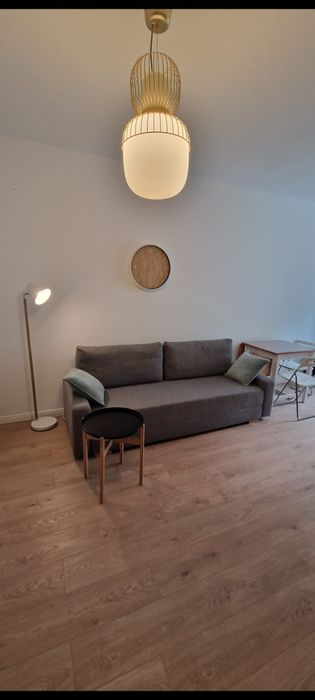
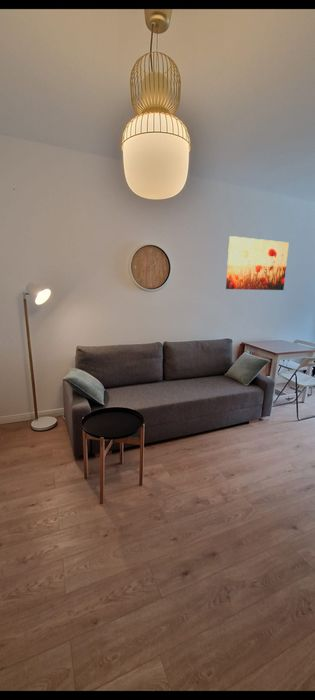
+ wall art [225,235,290,291]
